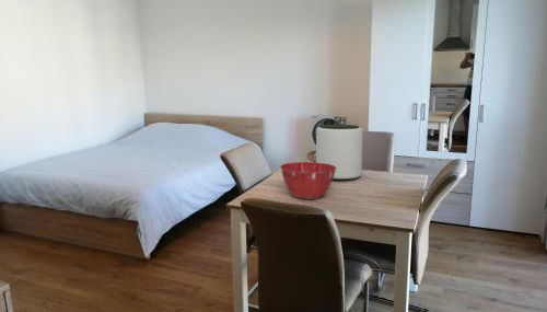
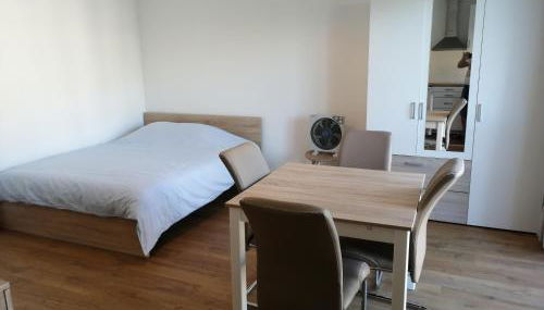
- plant pot [315,124,364,182]
- mixing bowl [279,161,337,200]
